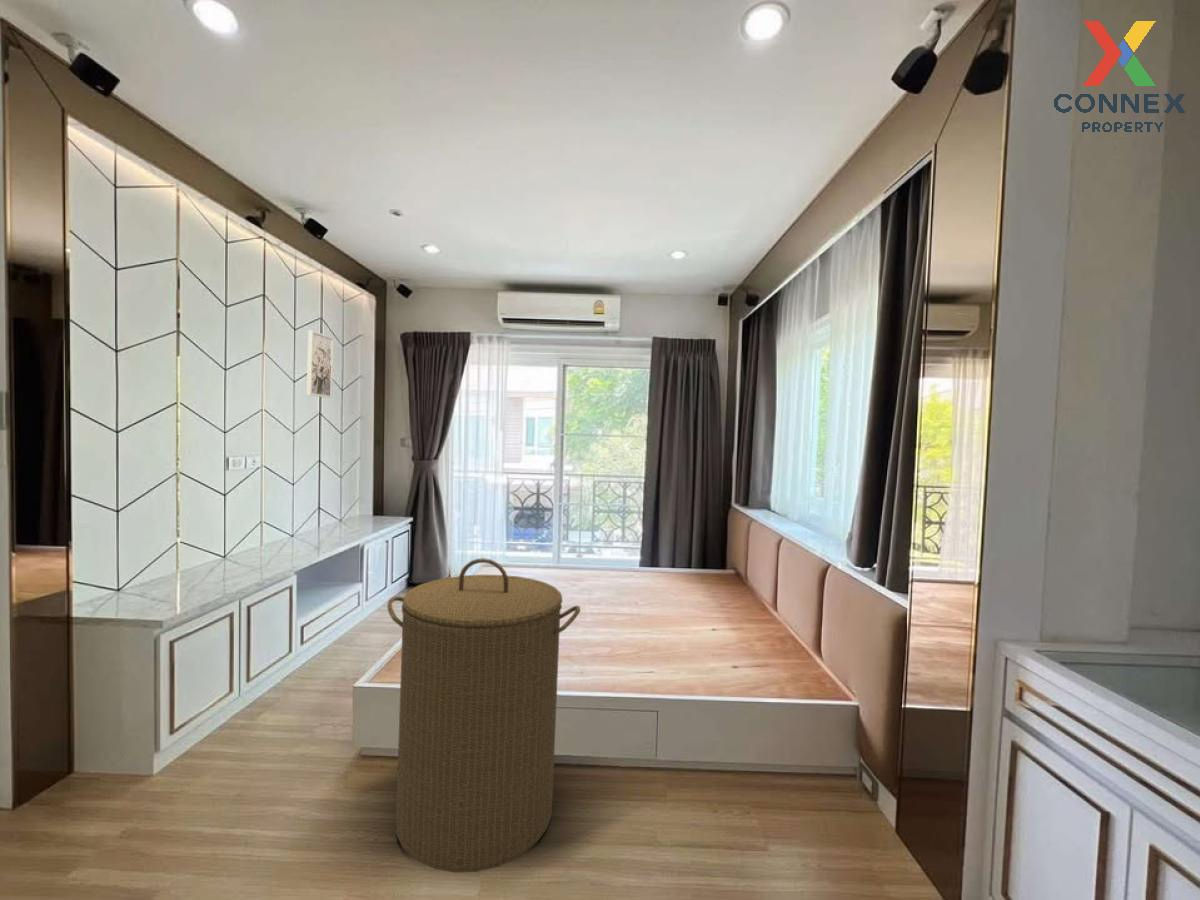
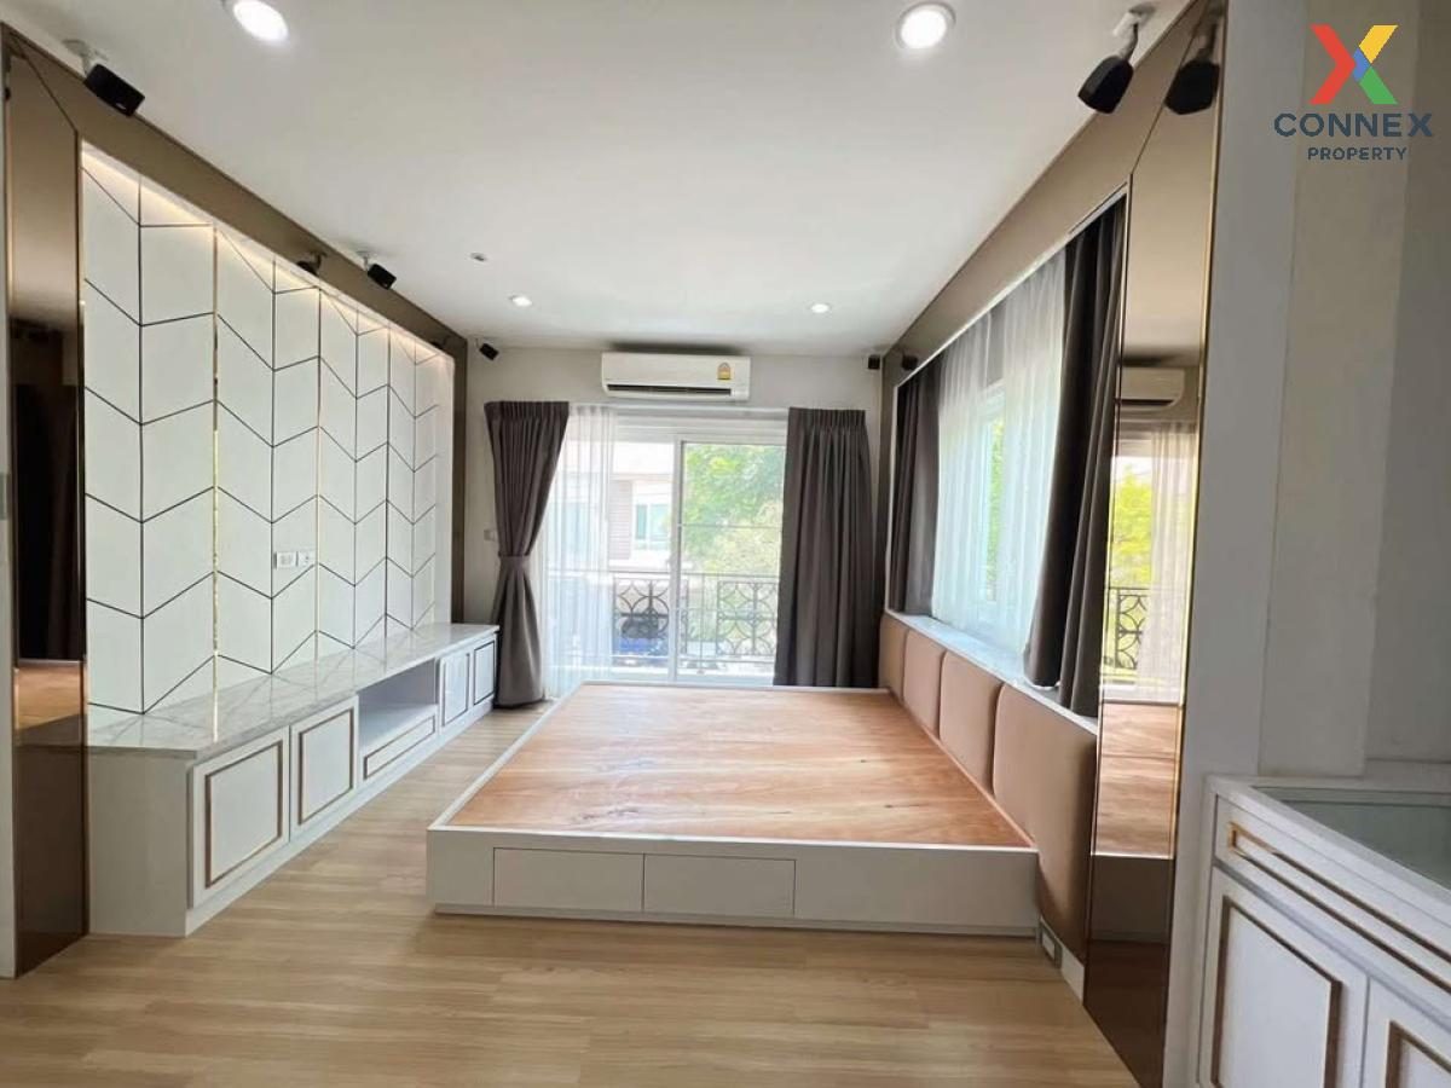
- laundry hamper [386,557,581,874]
- wall art [306,329,335,399]
